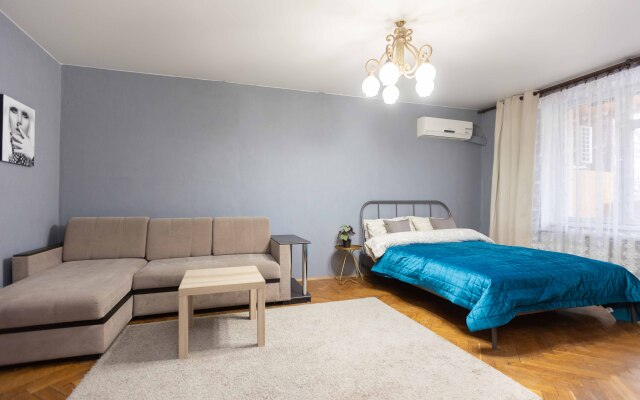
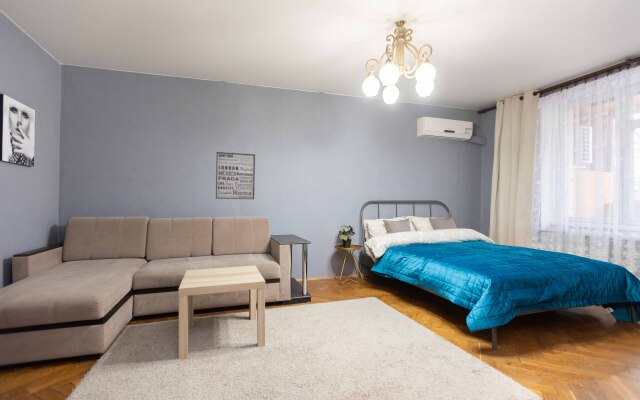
+ wall art [215,151,256,200]
